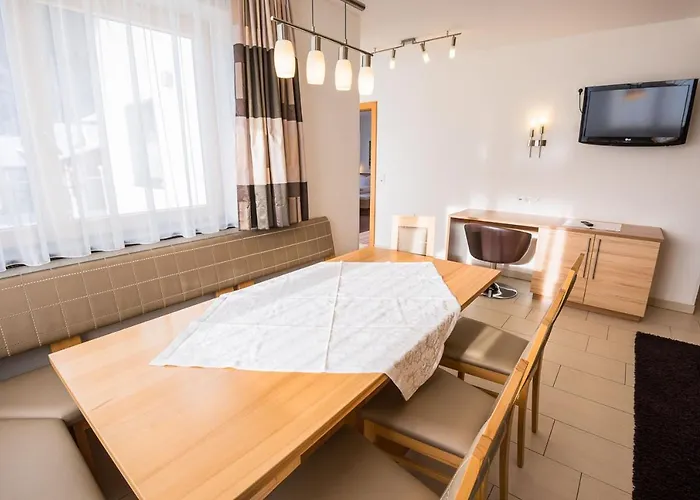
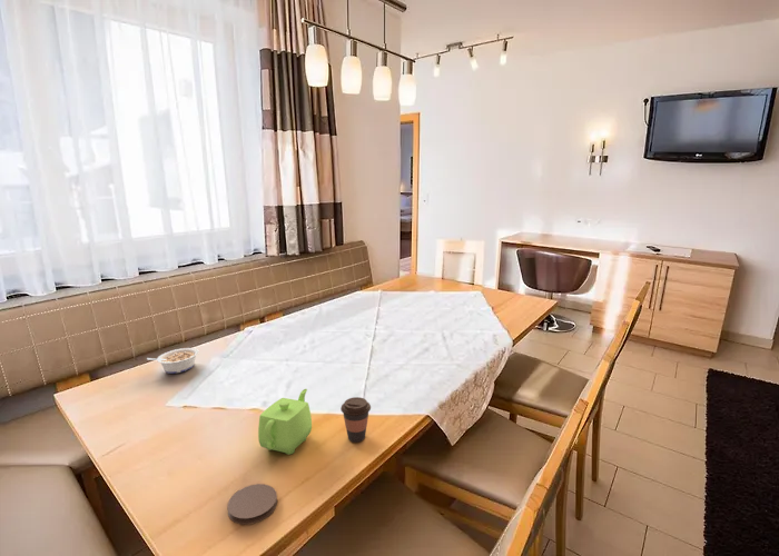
+ teapot [257,388,313,456]
+ legume [146,347,200,375]
+ coaster [227,483,278,525]
+ coffee cup [339,396,372,444]
